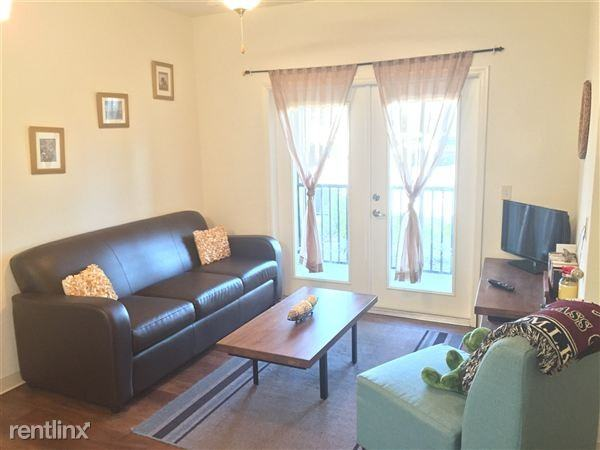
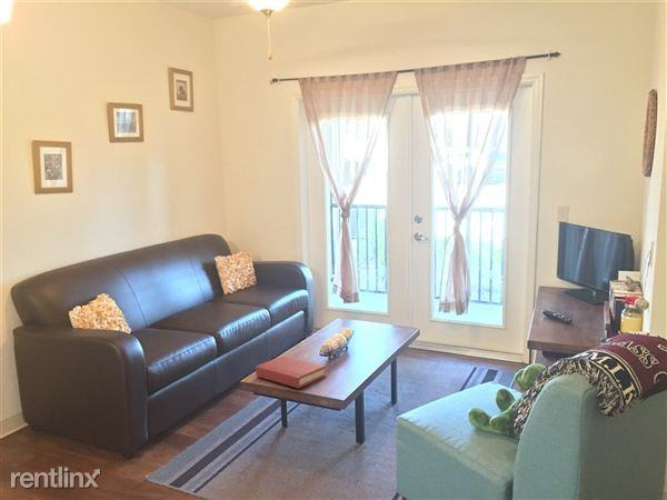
+ hardback book [255,354,327,390]
